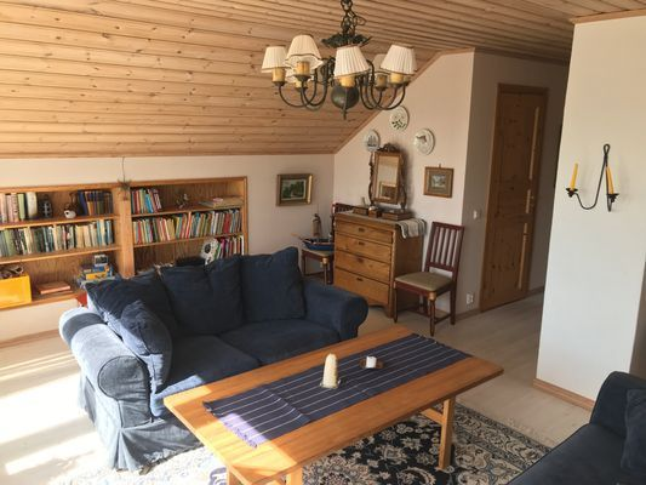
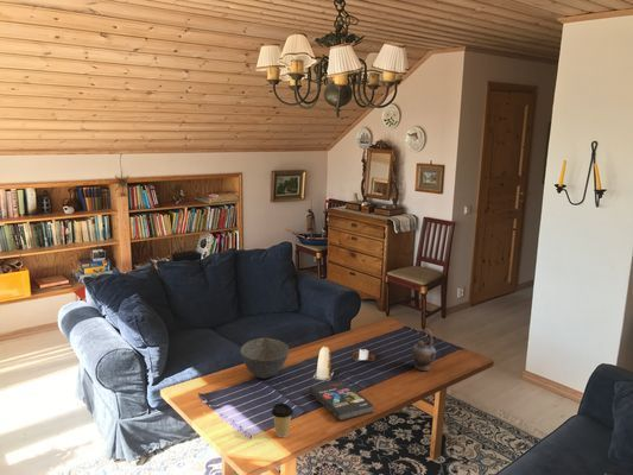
+ teapot [411,328,438,372]
+ coffee cup [271,401,295,438]
+ bowl [239,337,290,380]
+ book [308,379,375,422]
